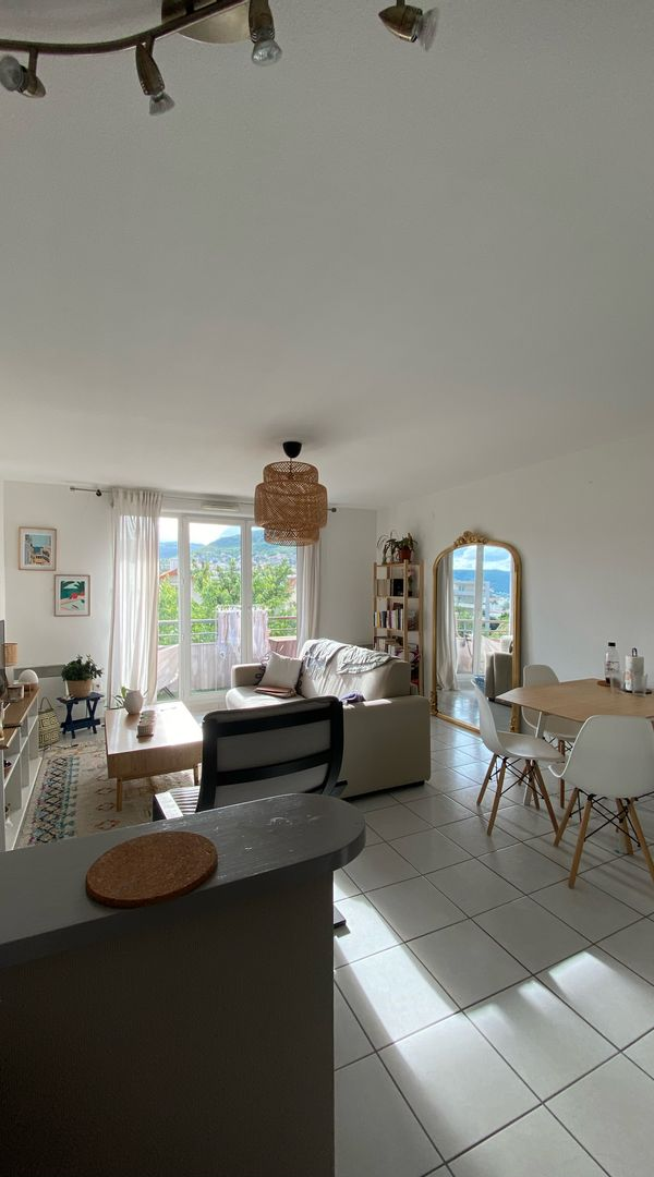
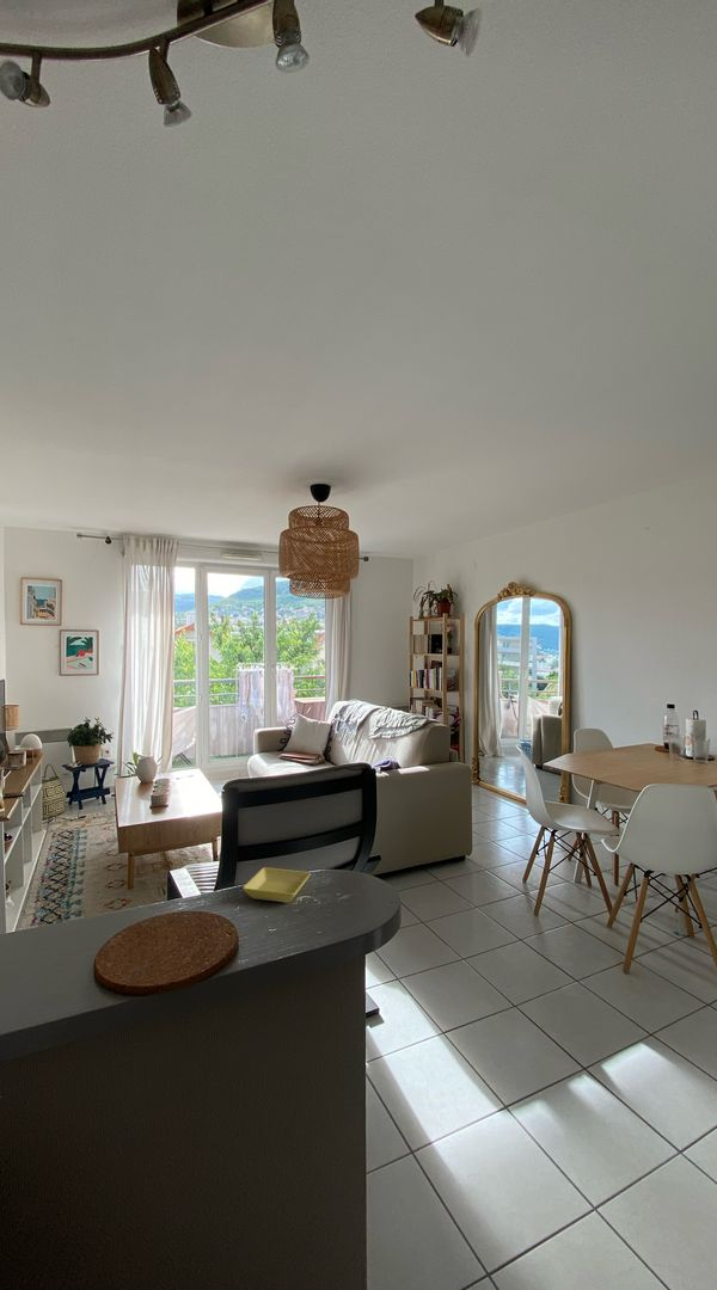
+ saucer [241,866,312,904]
